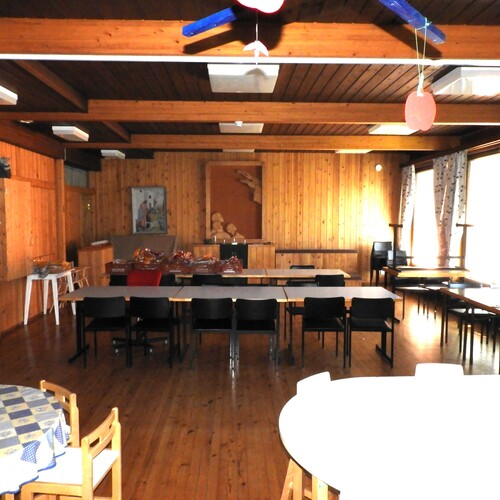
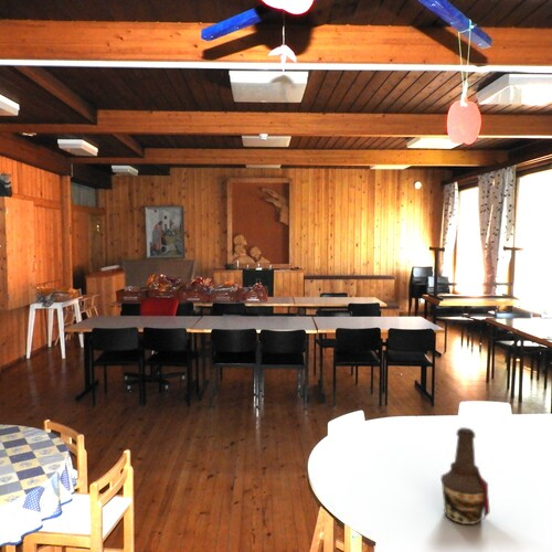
+ bottle [439,426,490,526]
